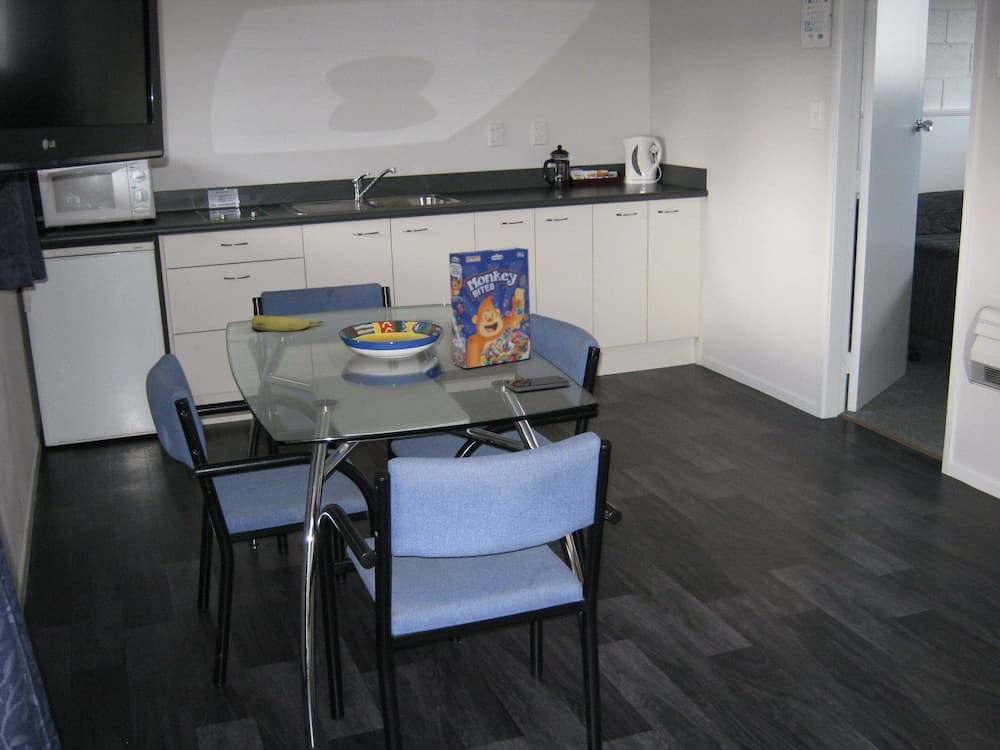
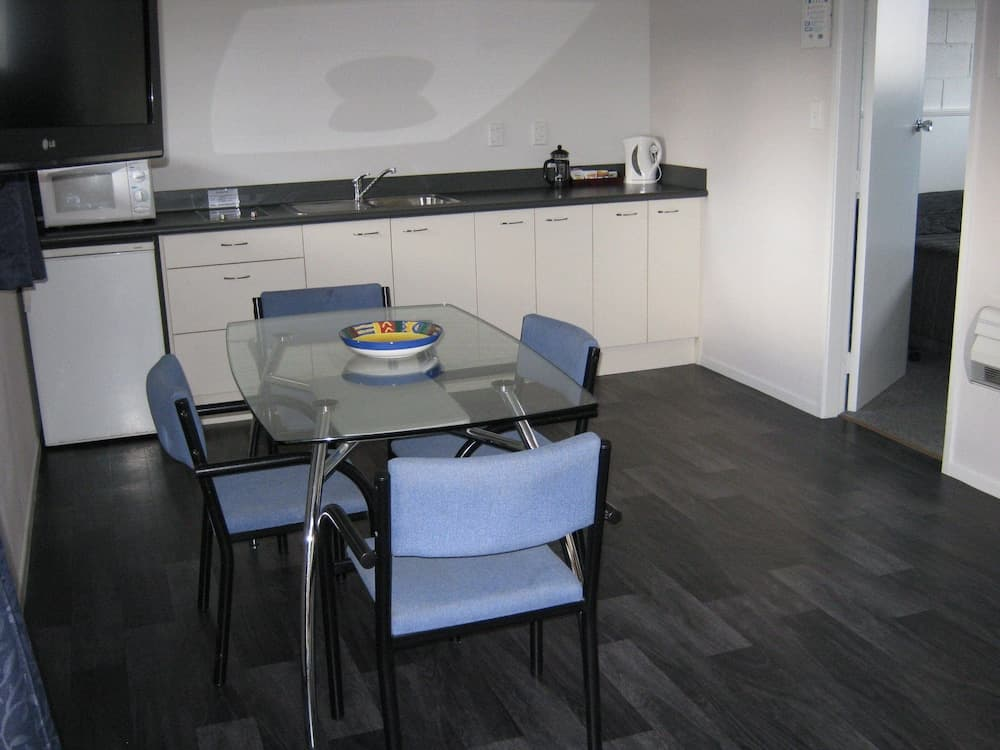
- fruit [251,314,326,332]
- cereal box [448,247,532,369]
- smartphone [505,375,571,393]
